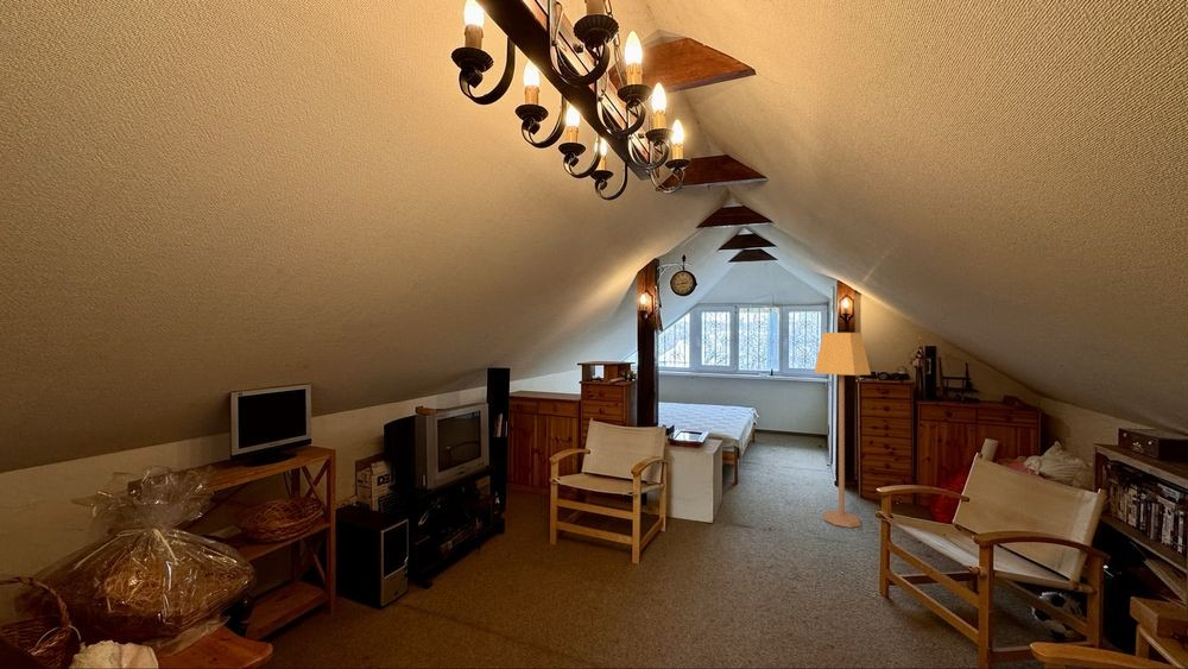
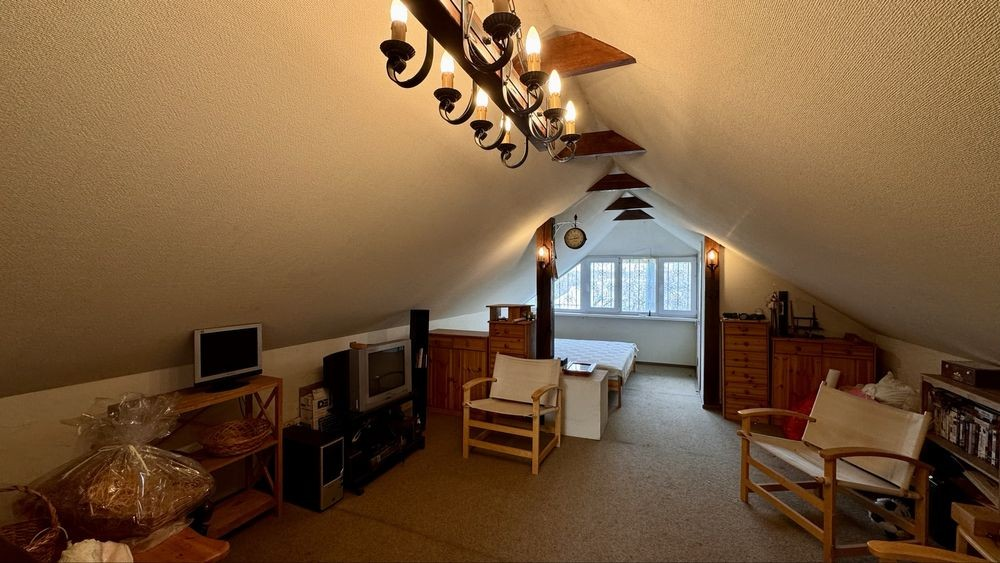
- lamp [814,332,872,529]
